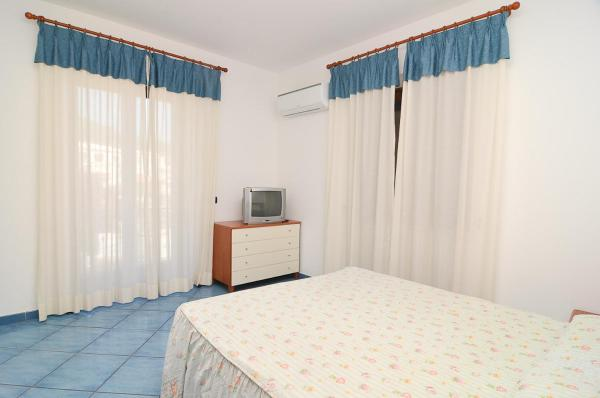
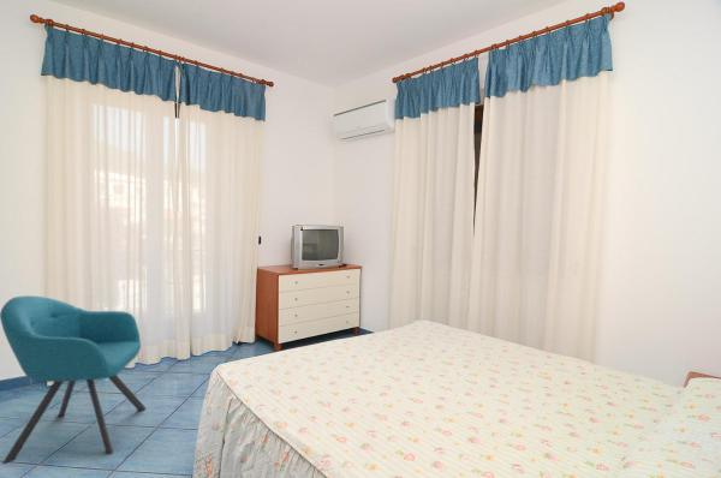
+ chair [0,294,147,465]
